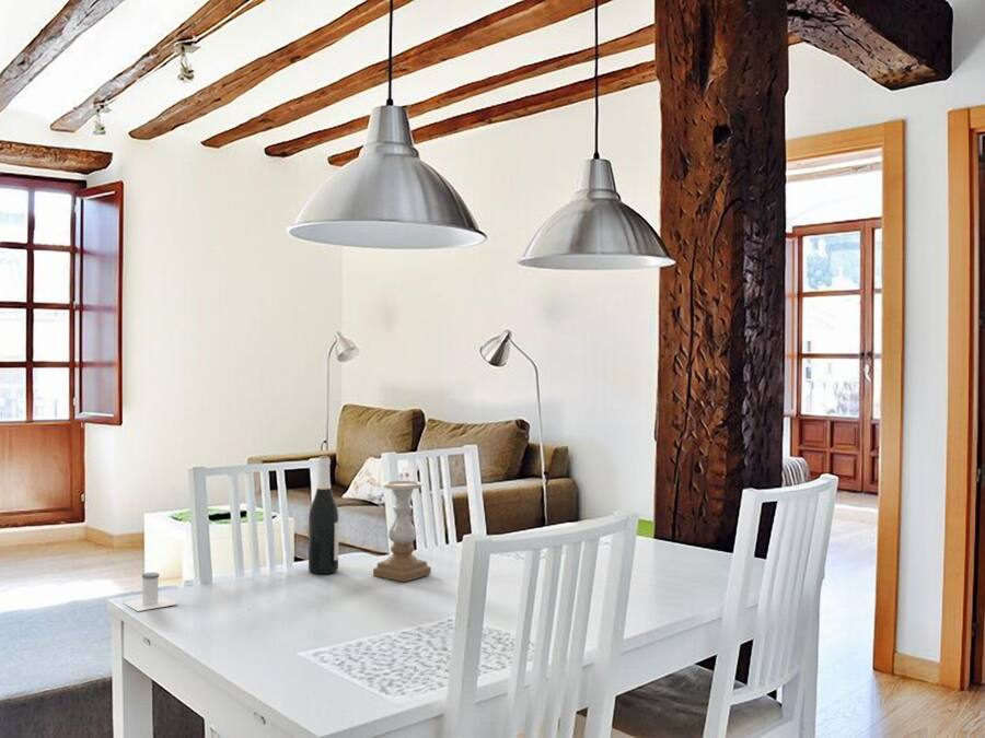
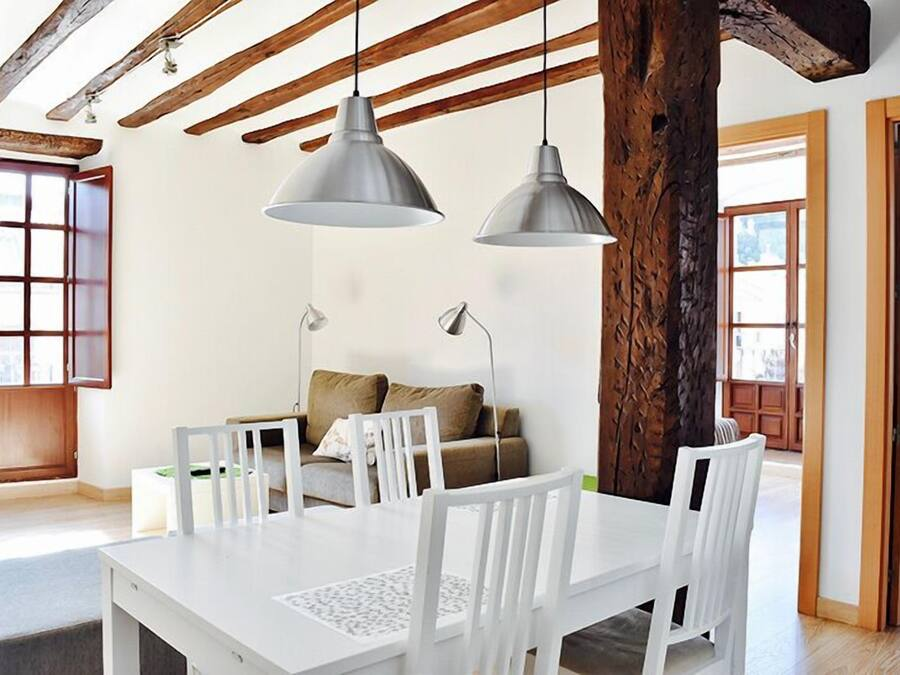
- salt shaker [121,572,178,612]
- candle holder [372,480,432,583]
- wine bottle [308,455,339,575]
